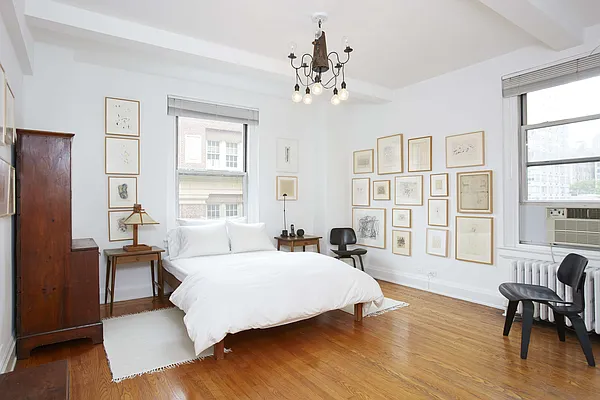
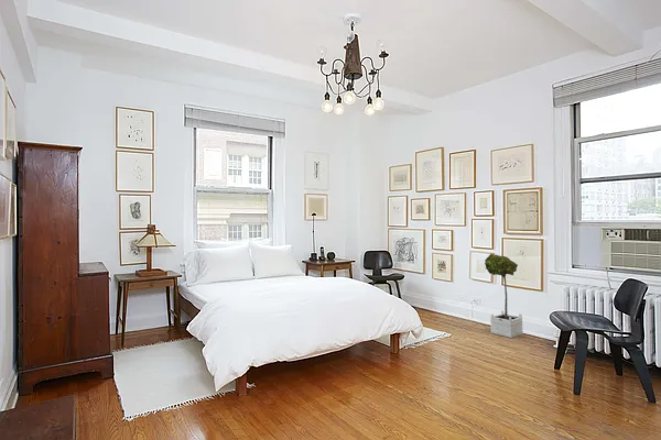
+ potted tree [484,252,524,339]
